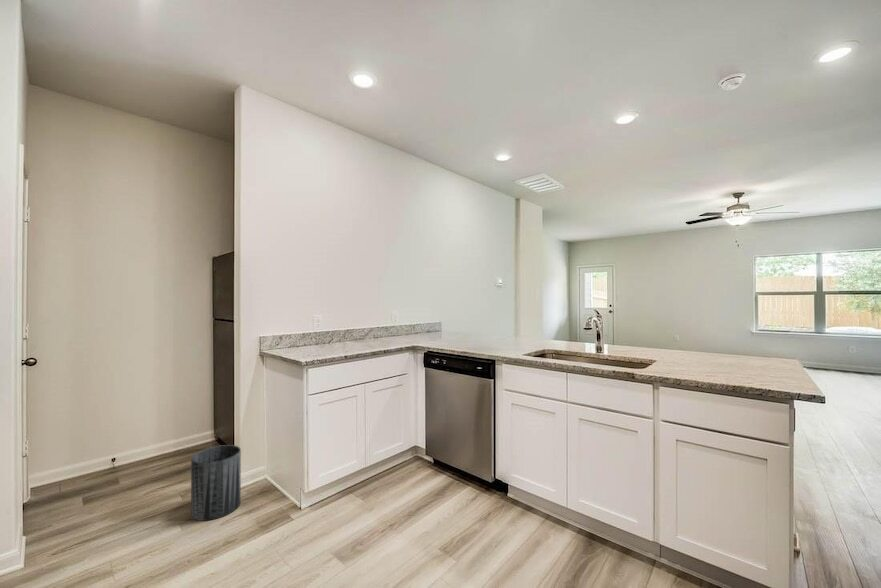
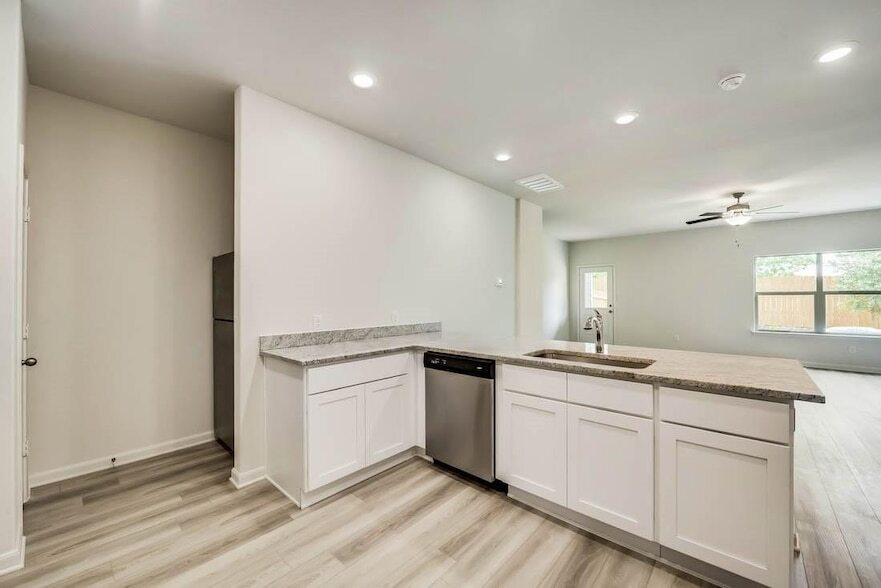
- trash can [190,444,242,522]
